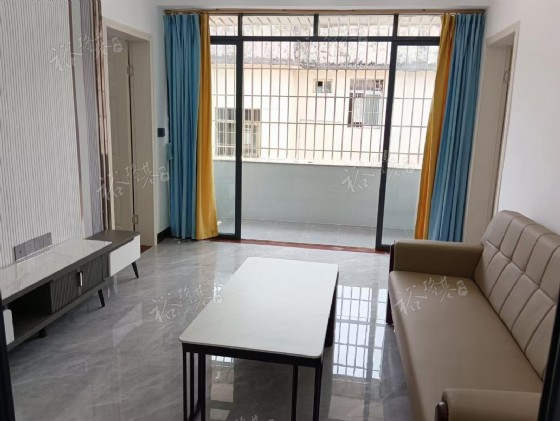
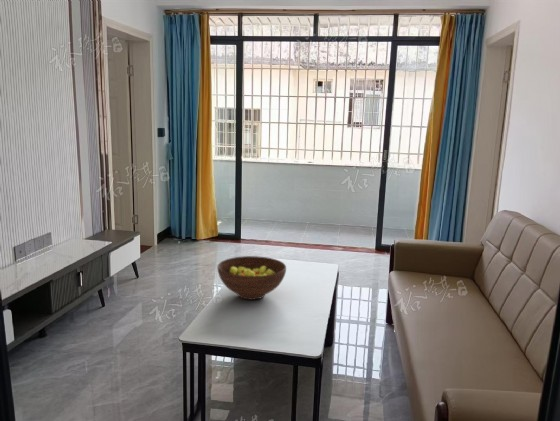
+ fruit bowl [217,255,287,301]
